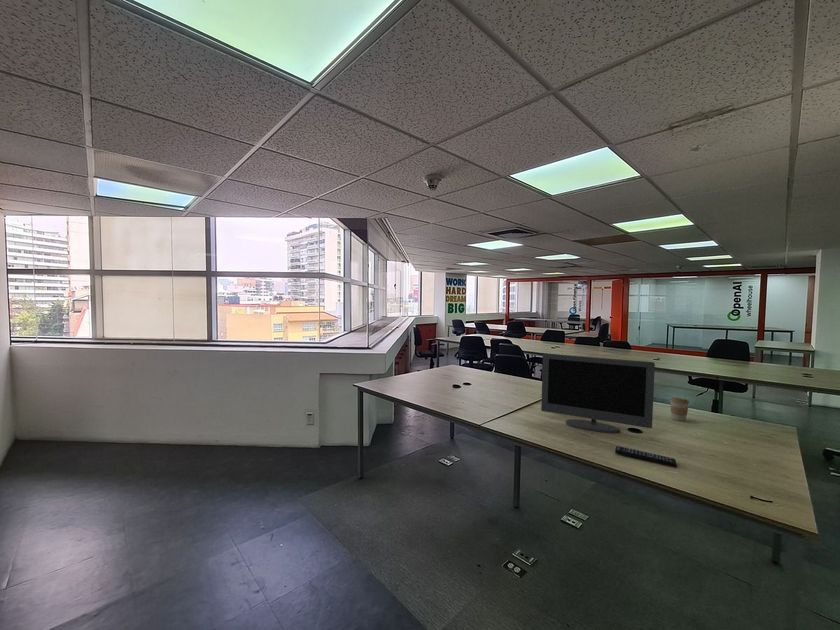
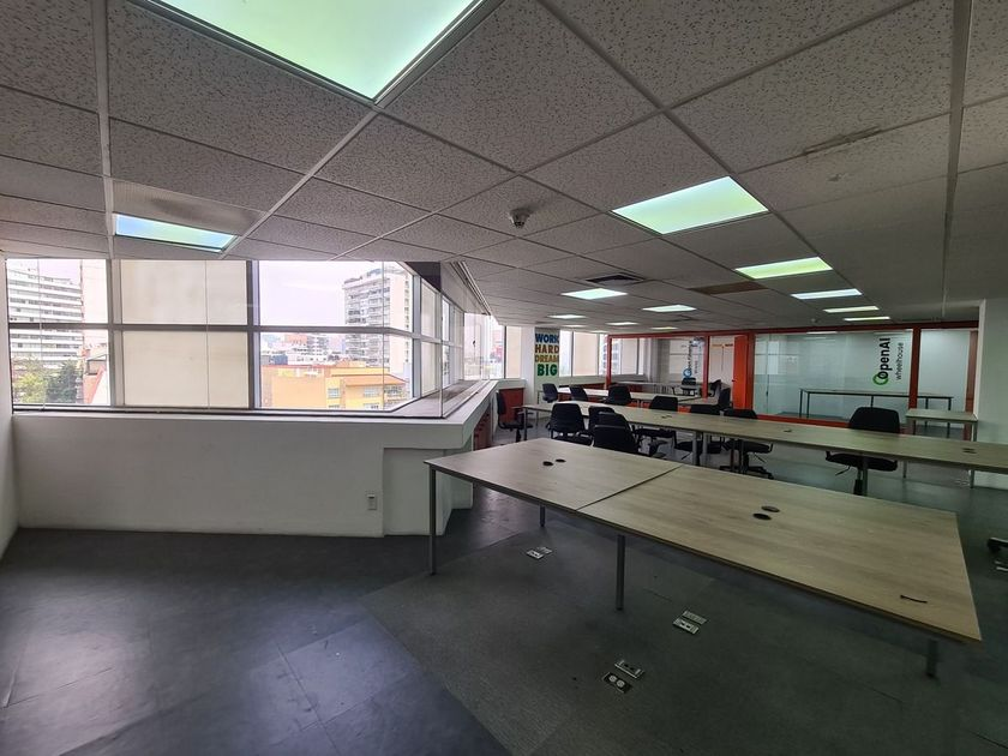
- monitor [540,352,656,434]
- remote control [614,445,678,468]
- coffee cup [669,397,690,422]
